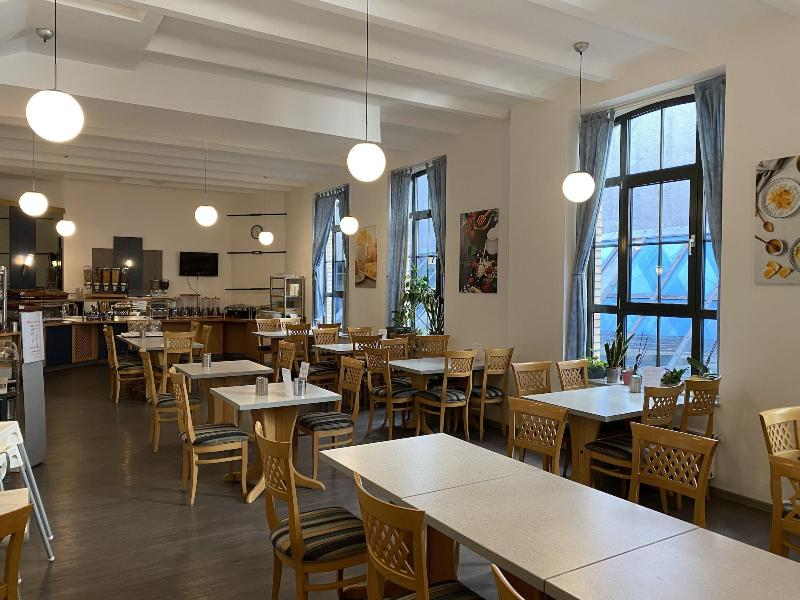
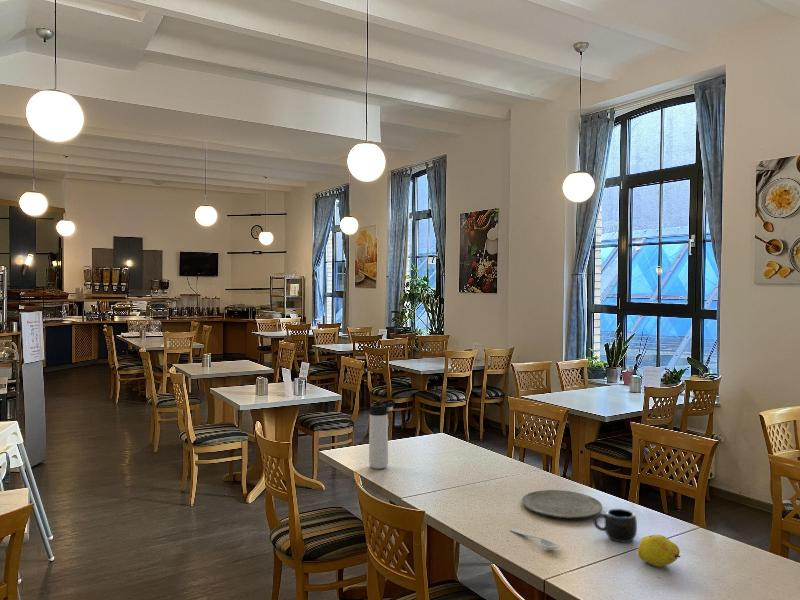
+ thermos bottle [368,399,396,470]
+ plate [521,489,603,519]
+ spoon [509,528,560,549]
+ fruit [637,534,681,568]
+ mug [592,508,638,543]
